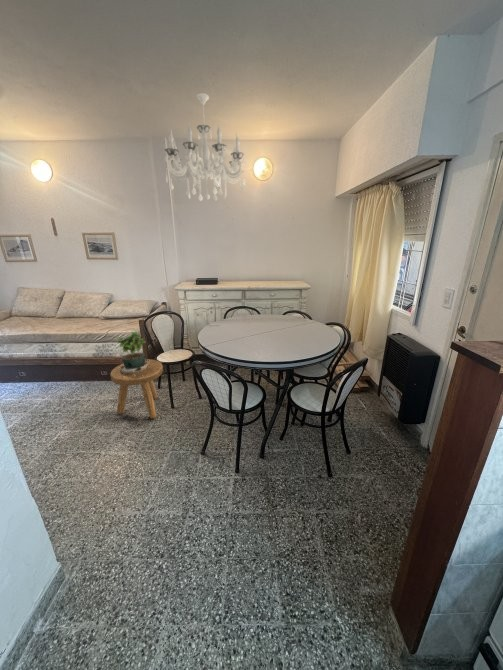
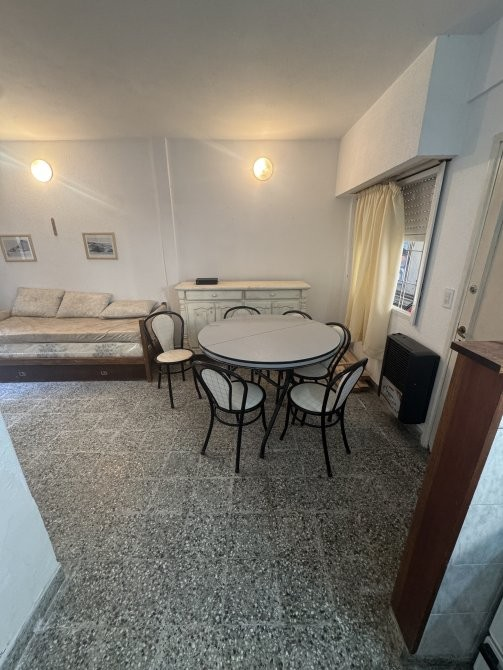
- chandelier [164,92,247,202]
- potted plant [116,330,149,378]
- stool [109,358,164,419]
